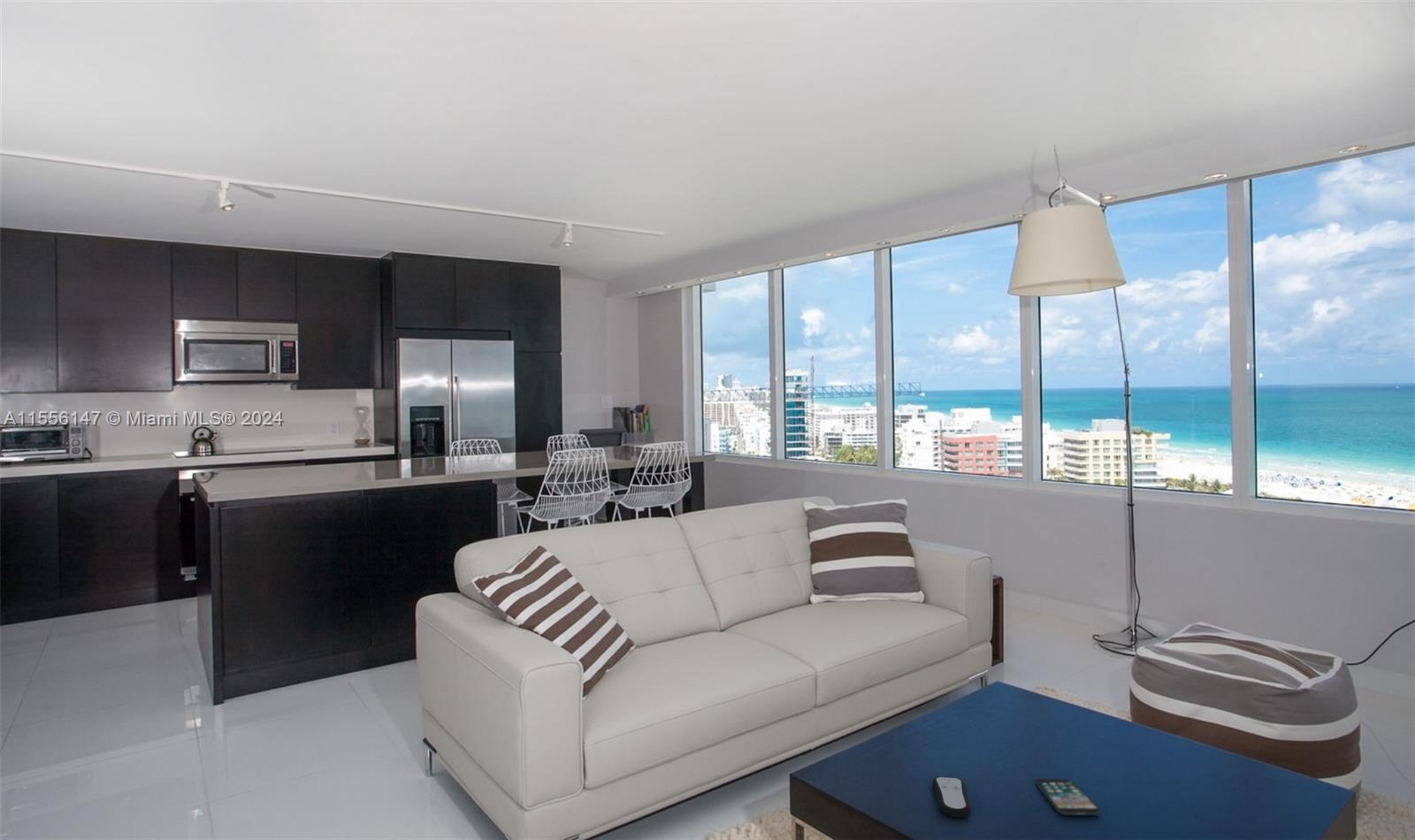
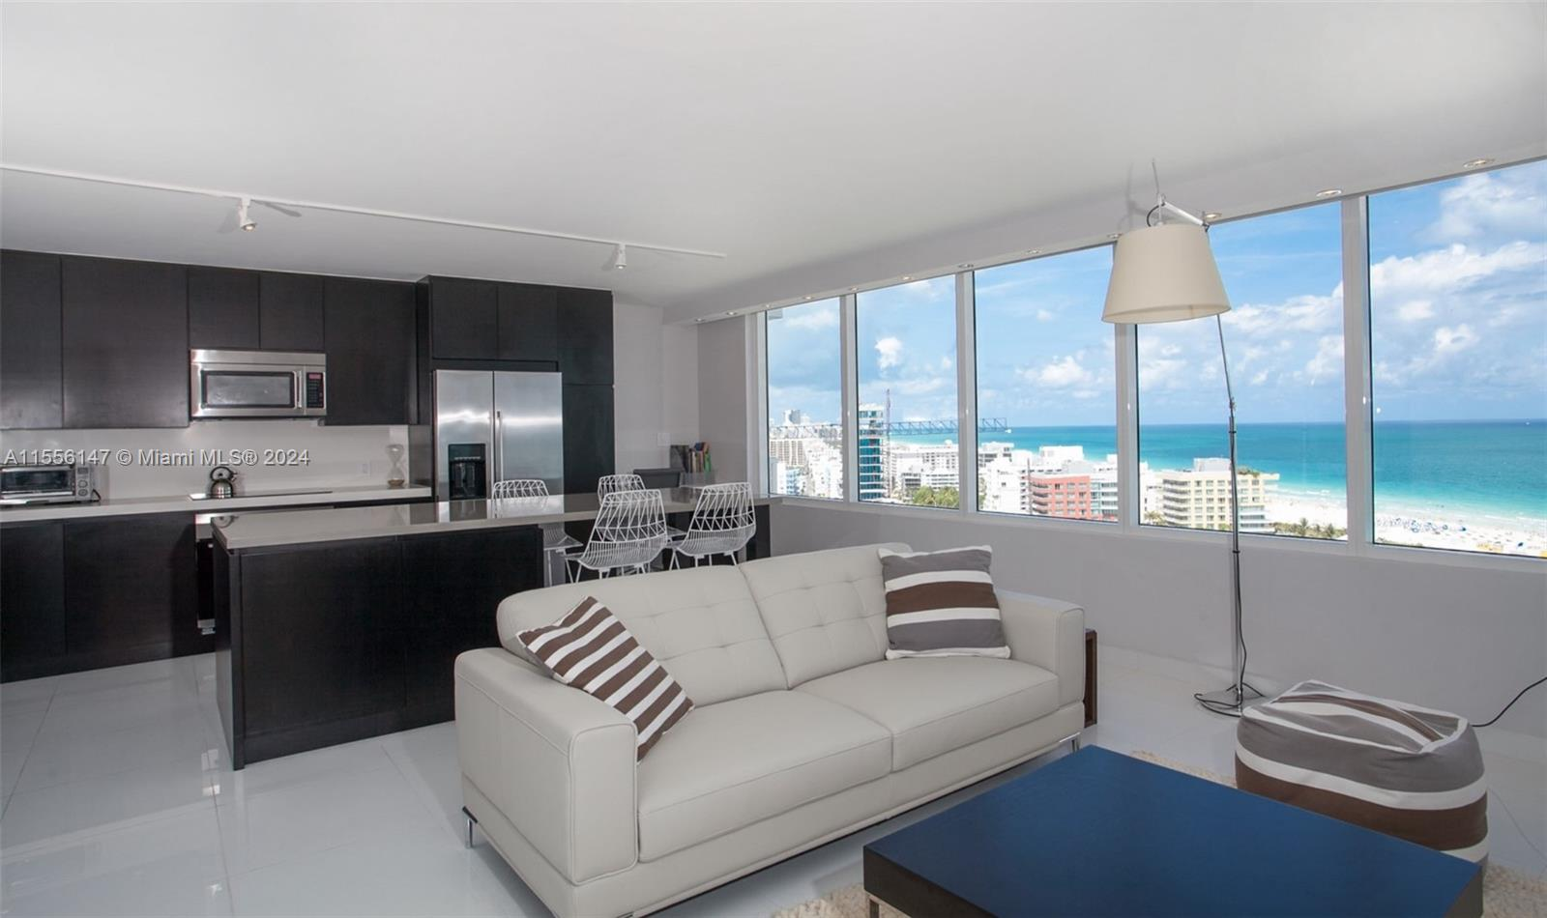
- remote control [931,775,972,819]
- smartphone [1035,778,1100,816]
